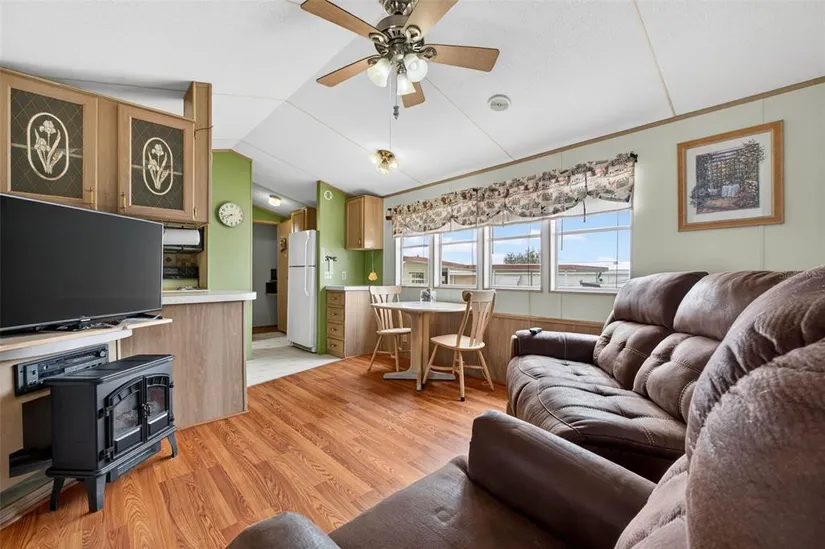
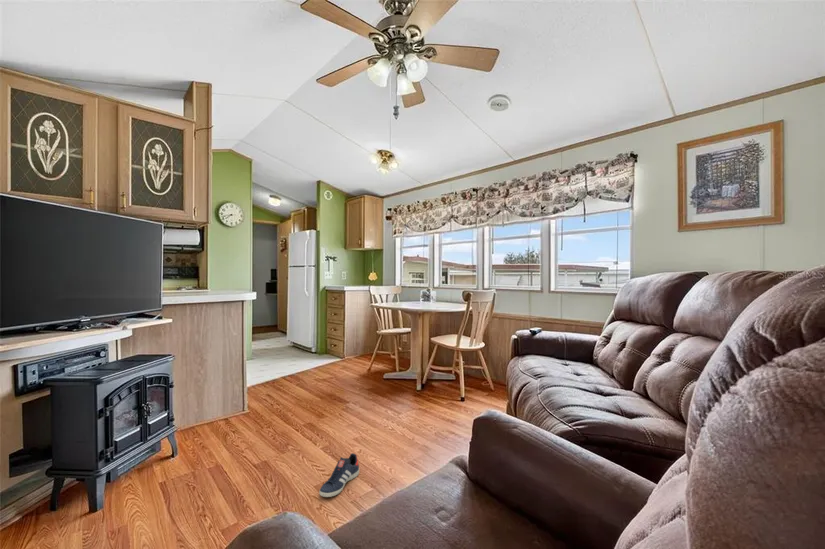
+ sneaker [318,452,360,498]
